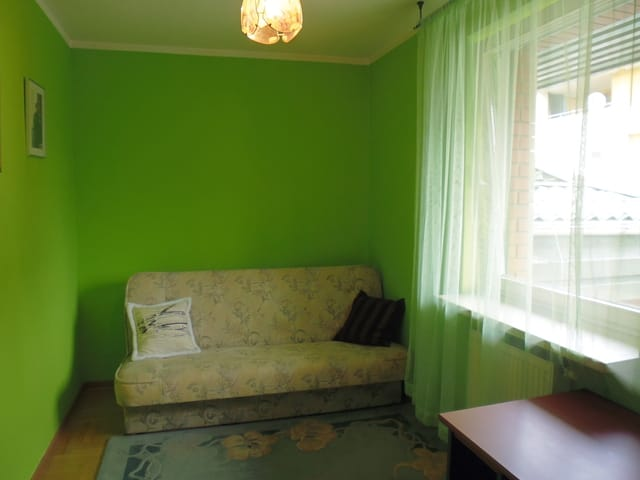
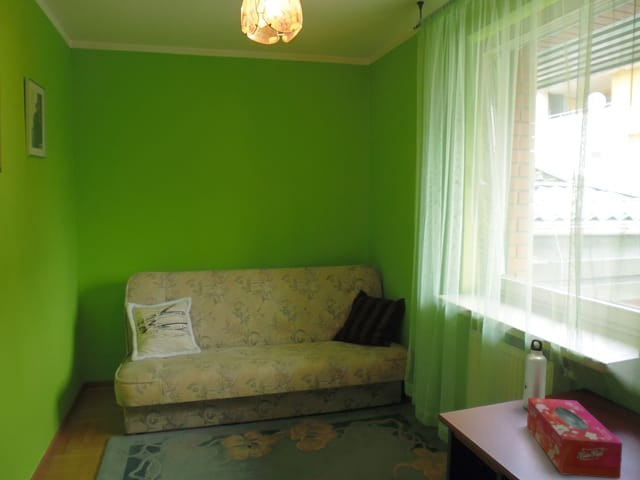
+ water bottle [522,338,548,410]
+ tissue box [526,398,623,480]
